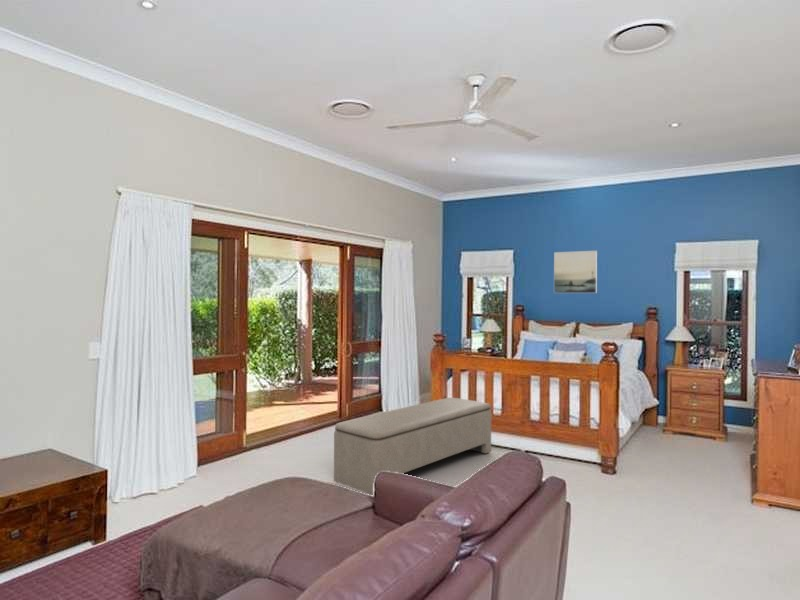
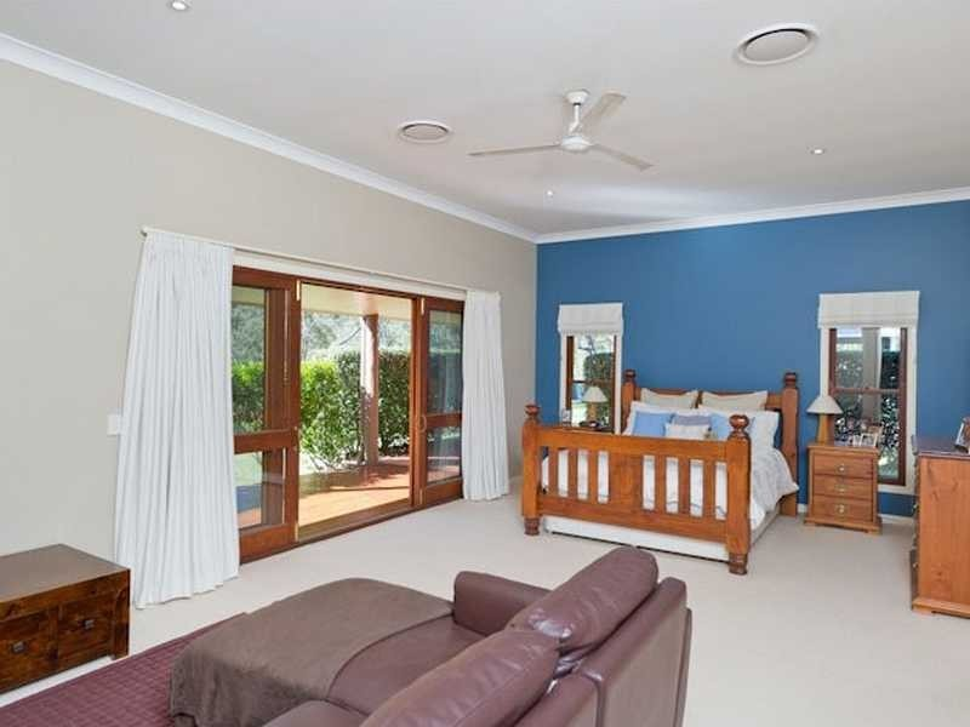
- bench [333,396,492,496]
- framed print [553,250,598,294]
